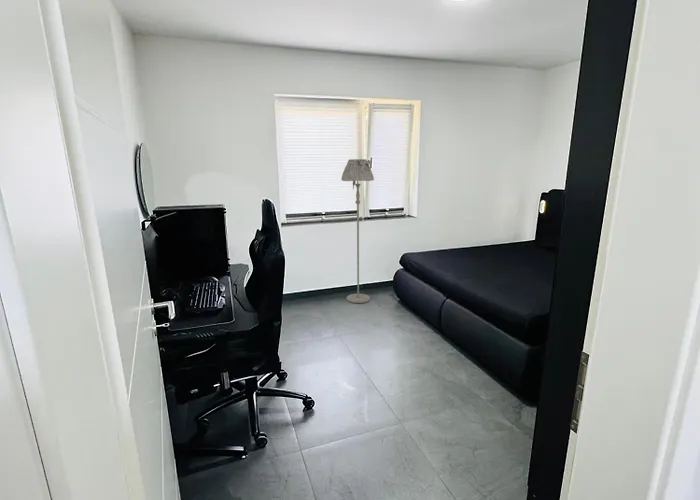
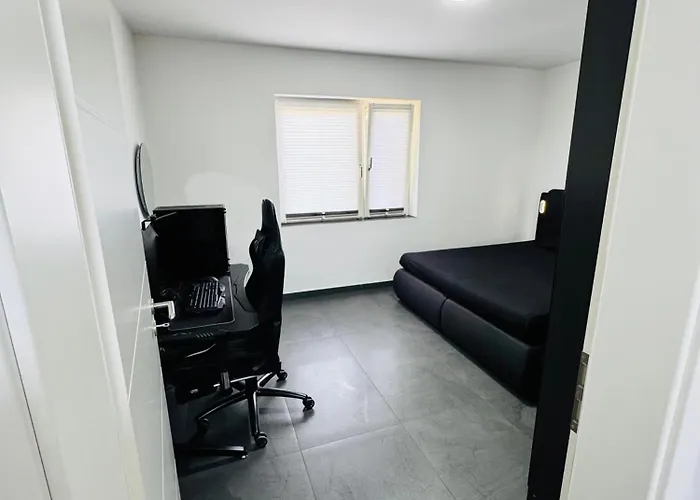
- floor lamp [340,158,375,304]
